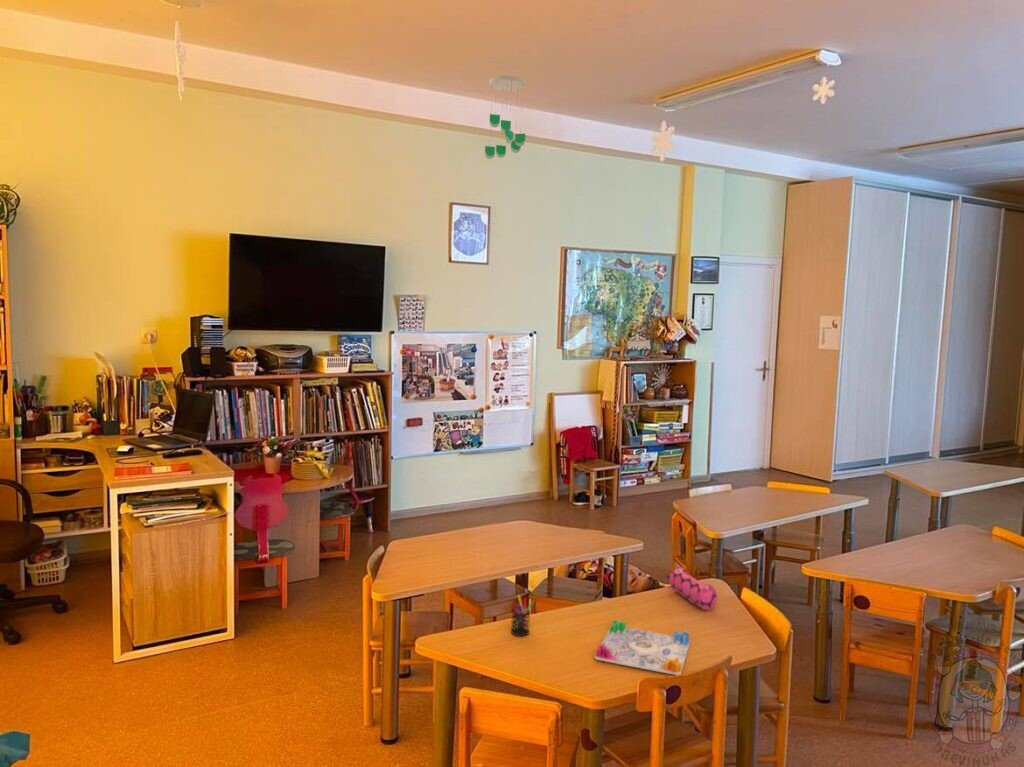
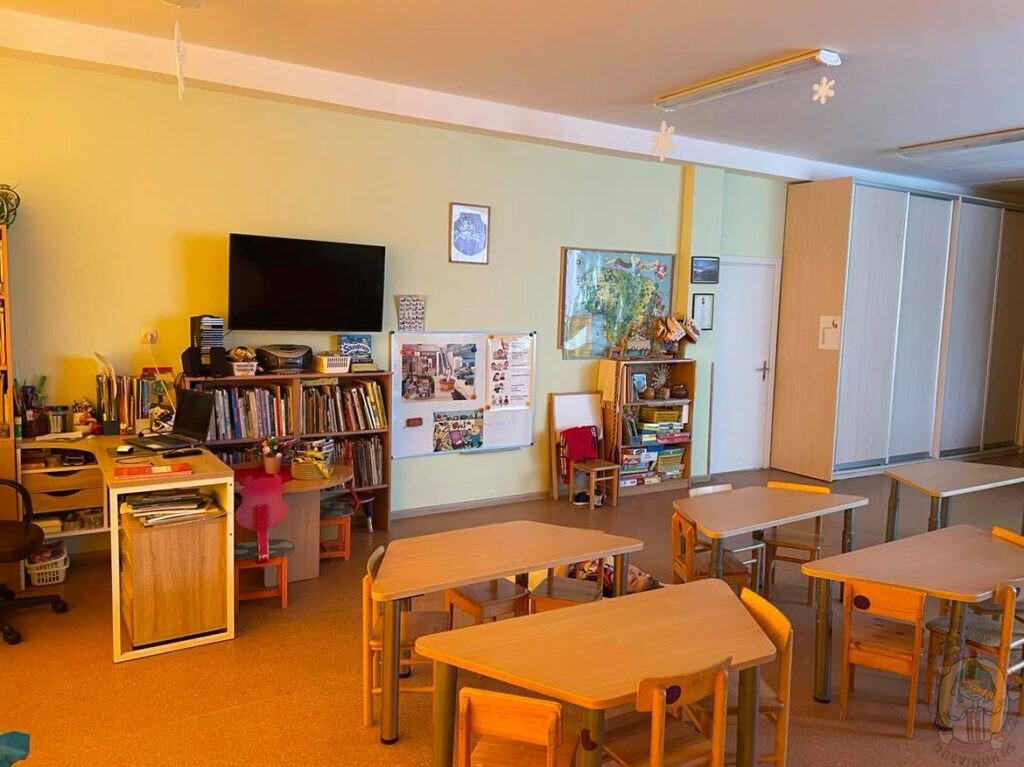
- pen holder [510,594,536,637]
- ceiling mobile [484,75,526,160]
- board game [593,619,691,676]
- pencil case [665,564,718,611]
